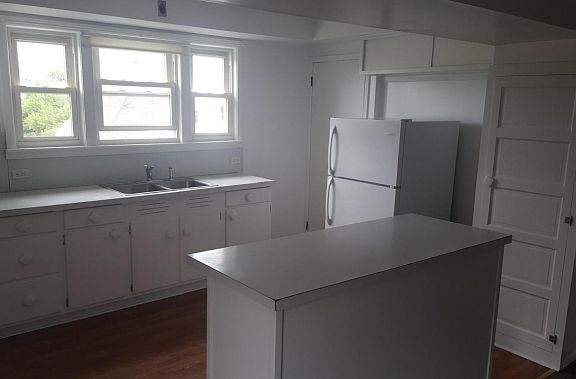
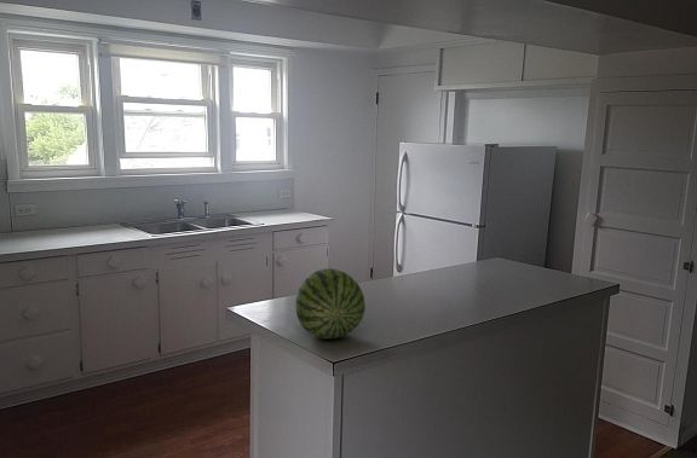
+ fruit [294,267,367,340]
